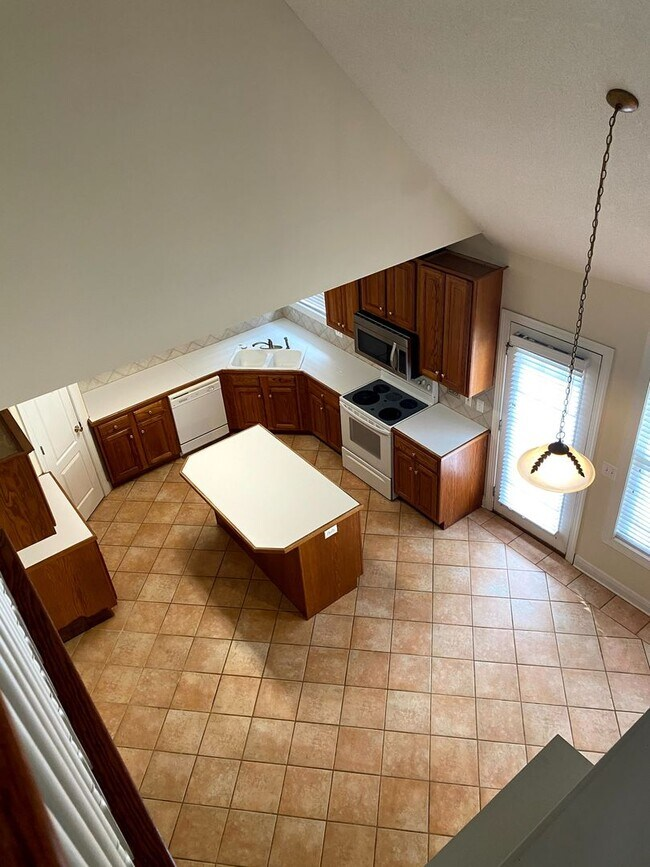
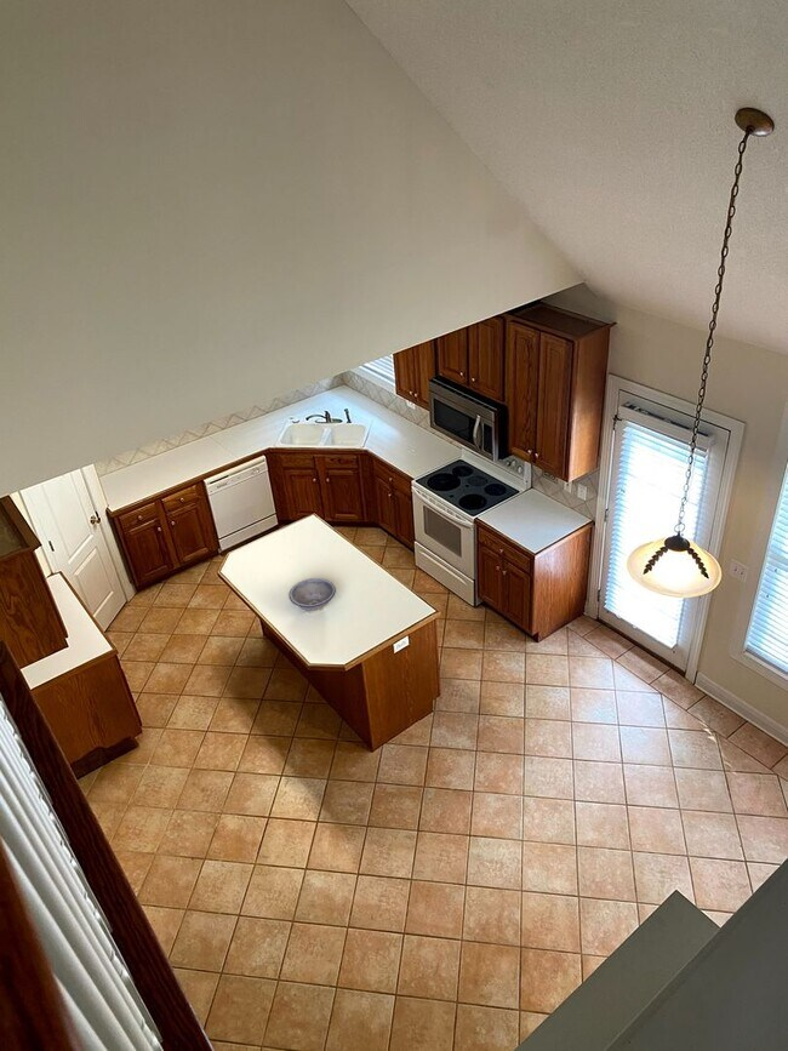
+ decorative bowl [287,577,337,613]
